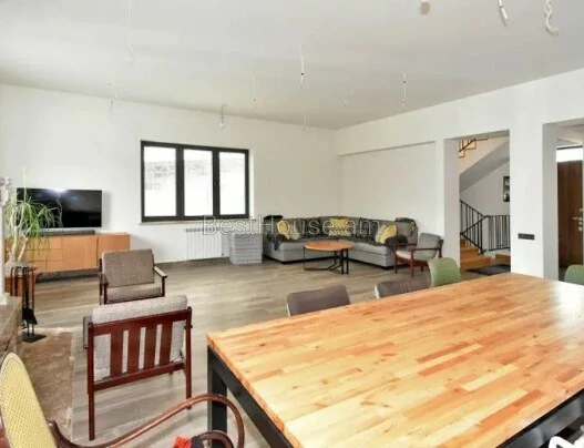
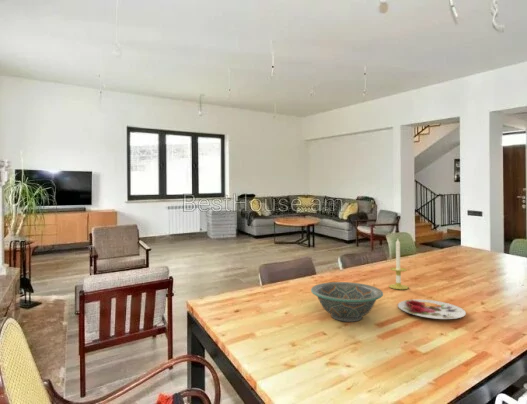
+ candle [388,238,409,290]
+ decorative bowl [310,281,384,323]
+ plate [397,298,467,320]
